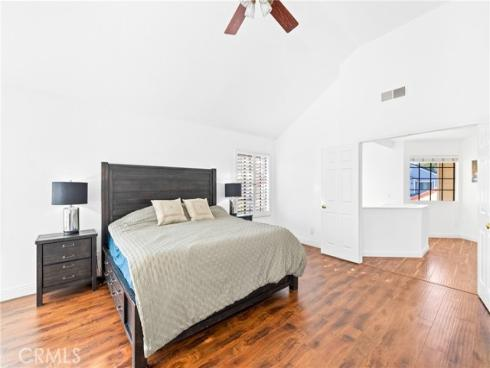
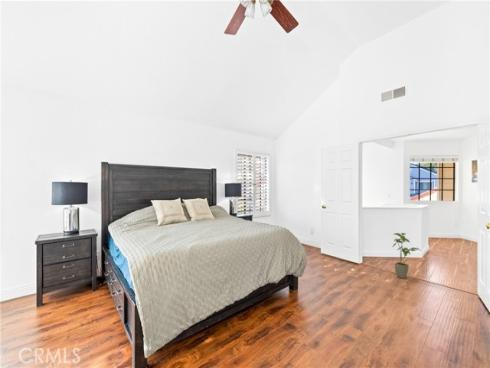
+ house plant [392,232,421,279]
